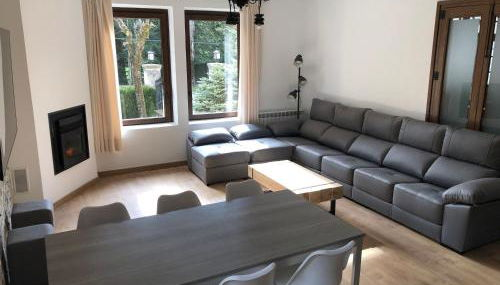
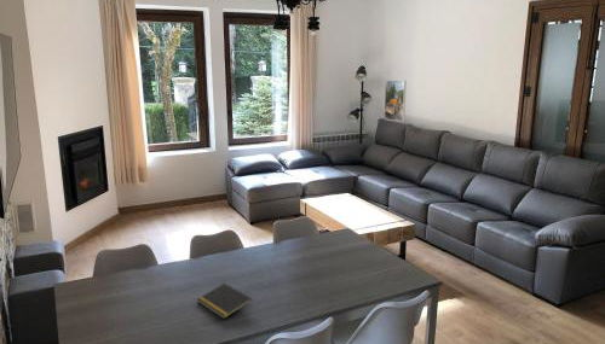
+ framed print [384,80,408,123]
+ notepad [196,282,253,320]
